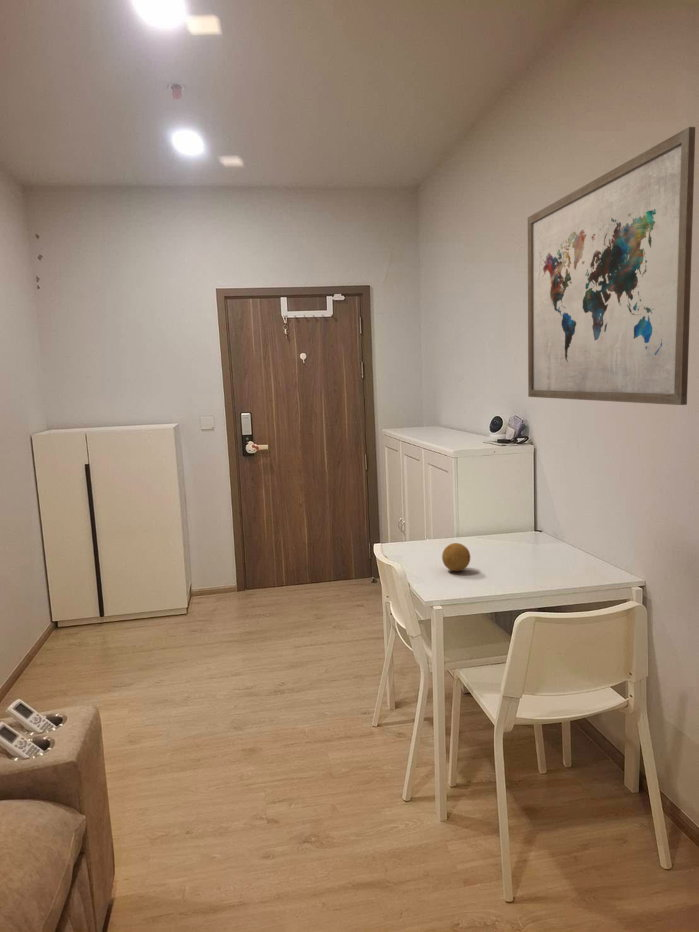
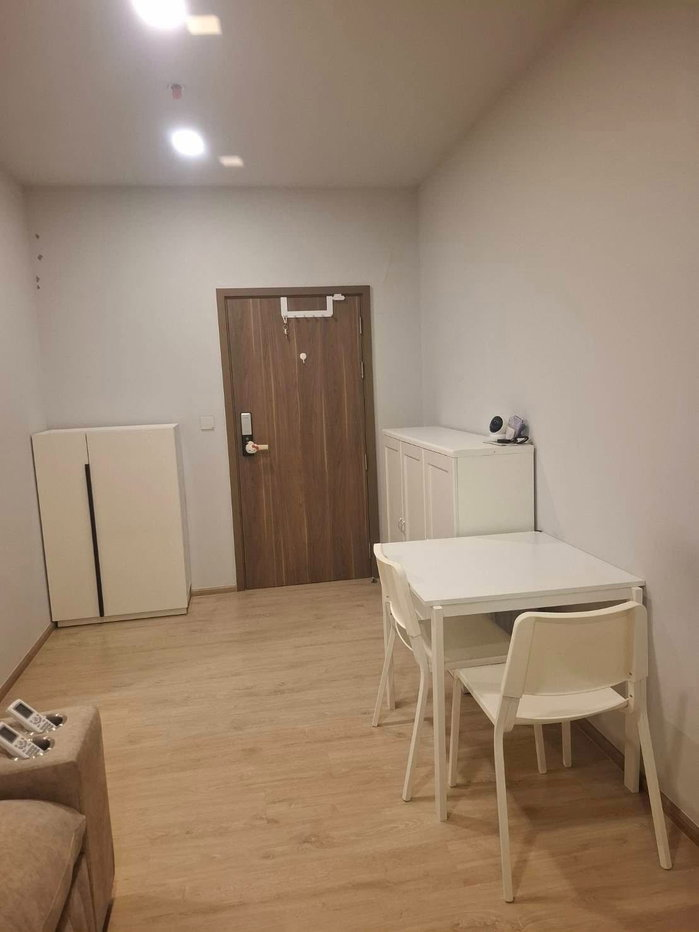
- fruit [441,542,471,572]
- wall art [527,126,696,406]
